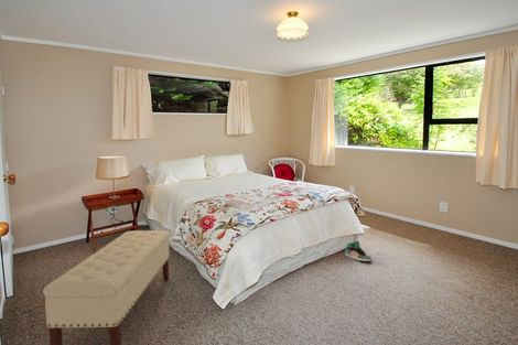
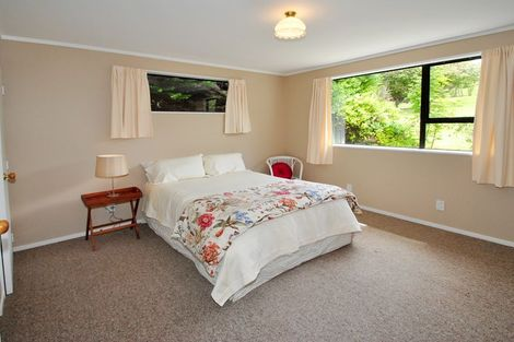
- bench [42,229,171,345]
- sneaker [344,239,374,263]
